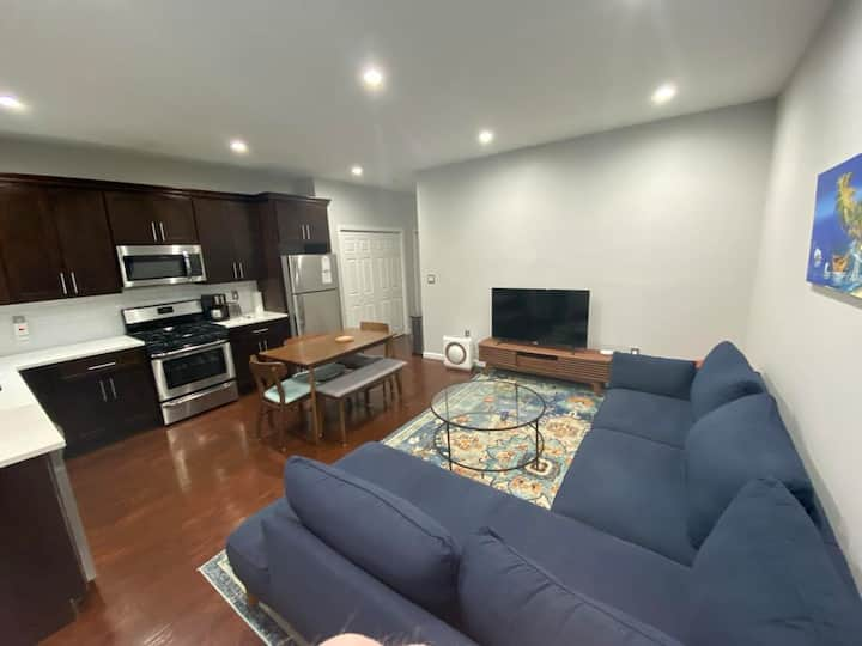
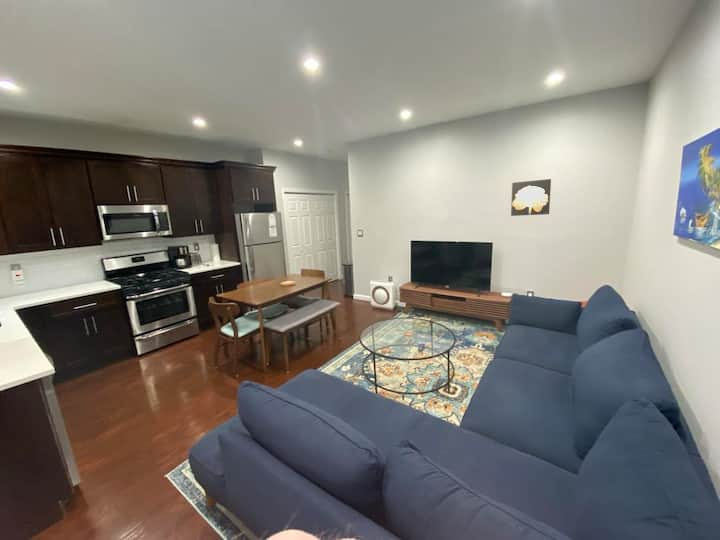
+ wall art [510,178,552,217]
